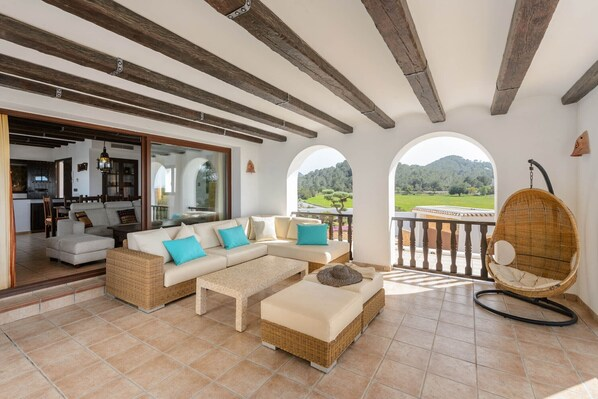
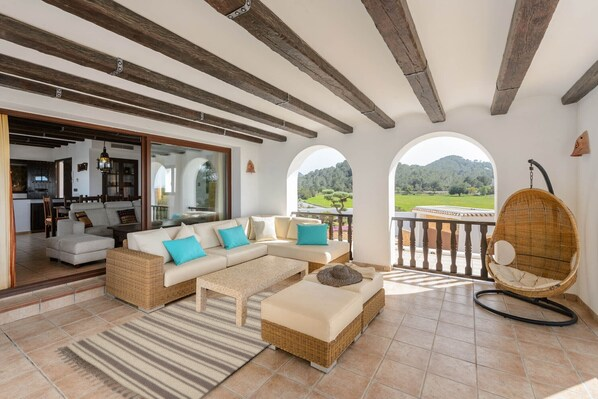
+ rug [57,282,289,399]
